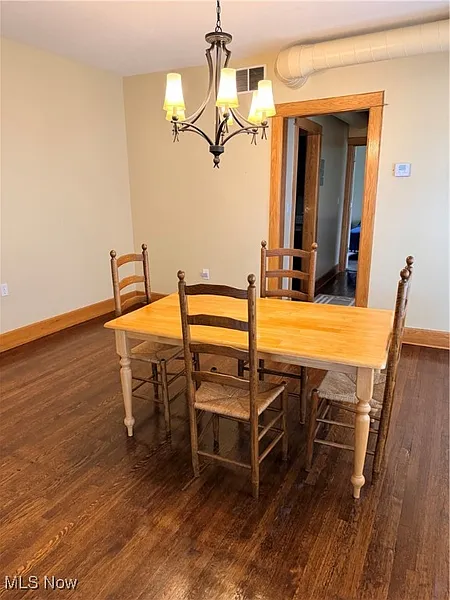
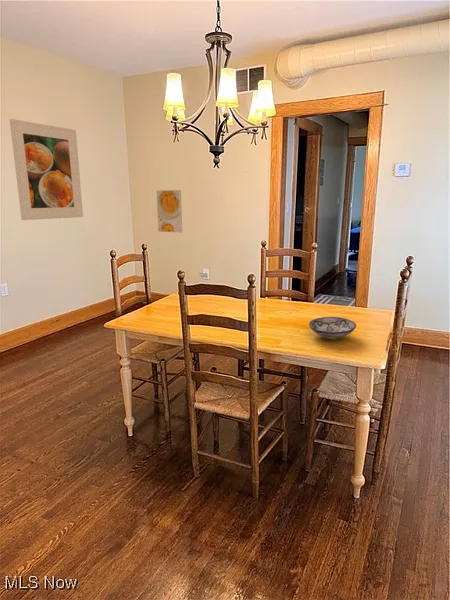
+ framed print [156,189,183,234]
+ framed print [9,118,84,221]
+ bowl [308,316,357,340]
